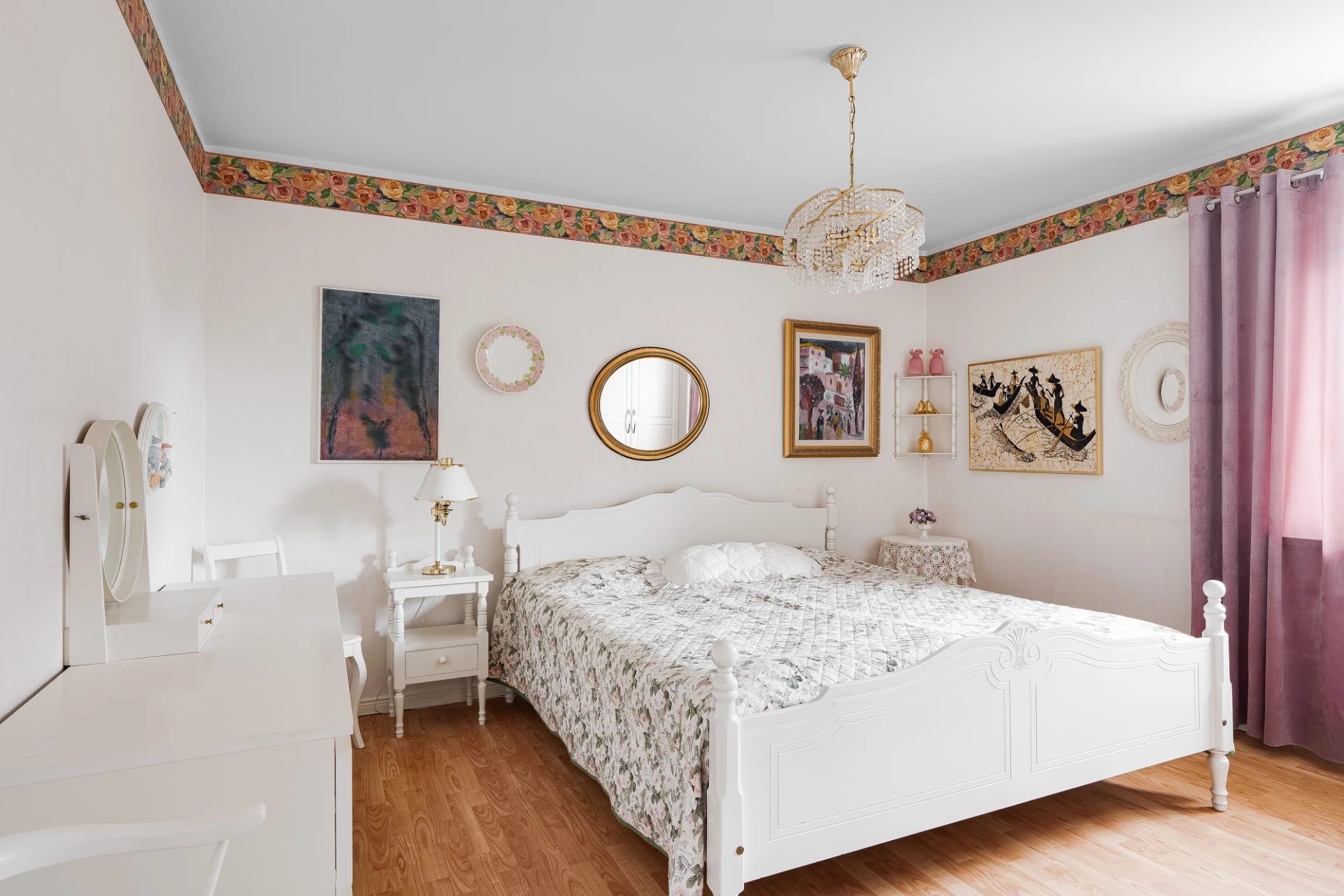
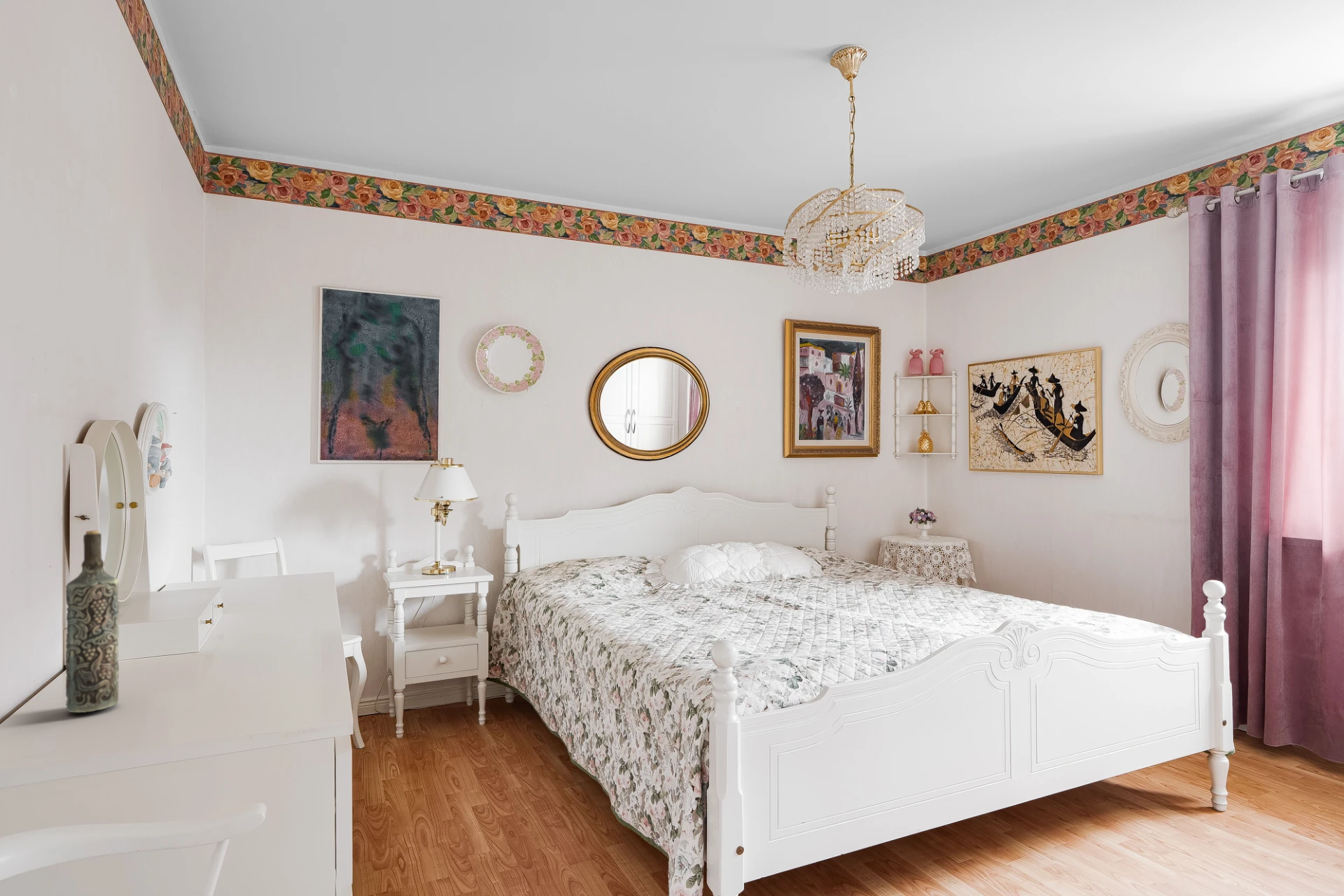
+ bottle [65,530,120,713]
